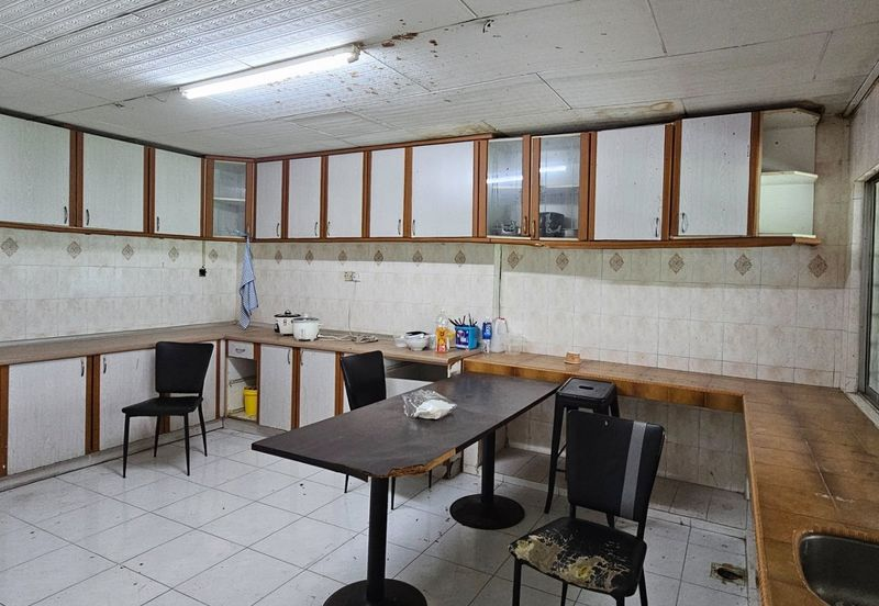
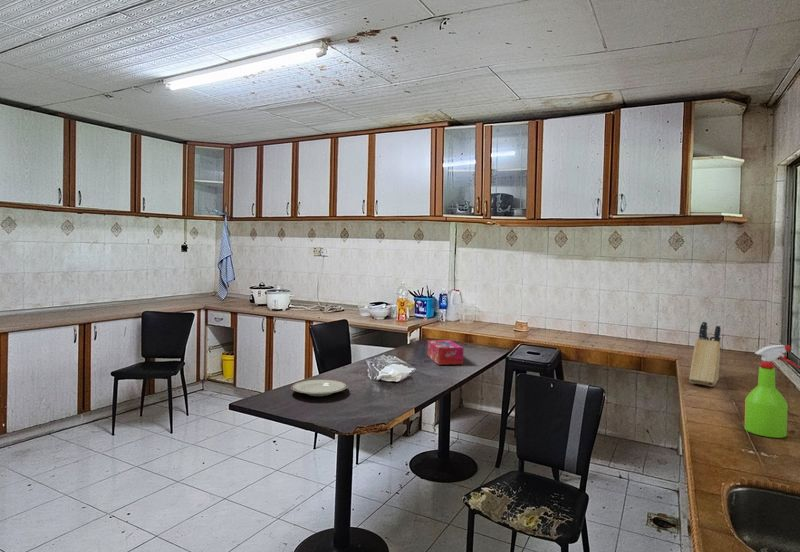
+ knife block [688,320,722,388]
+ spray bottle [743,344,800,439]
+ plate [290,378,349,397]
+ tissue box [426,339,464,366]
